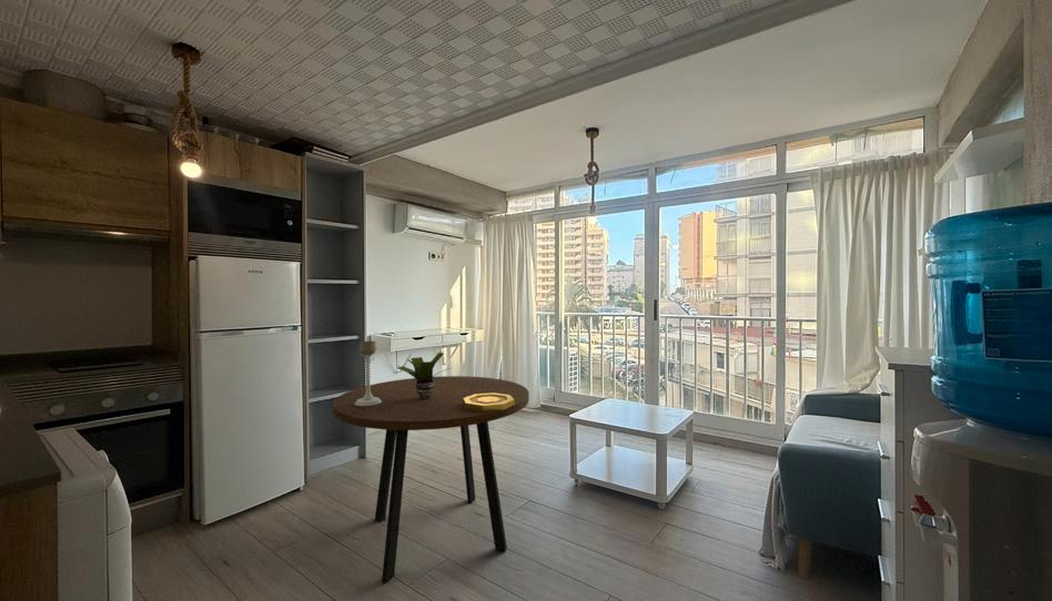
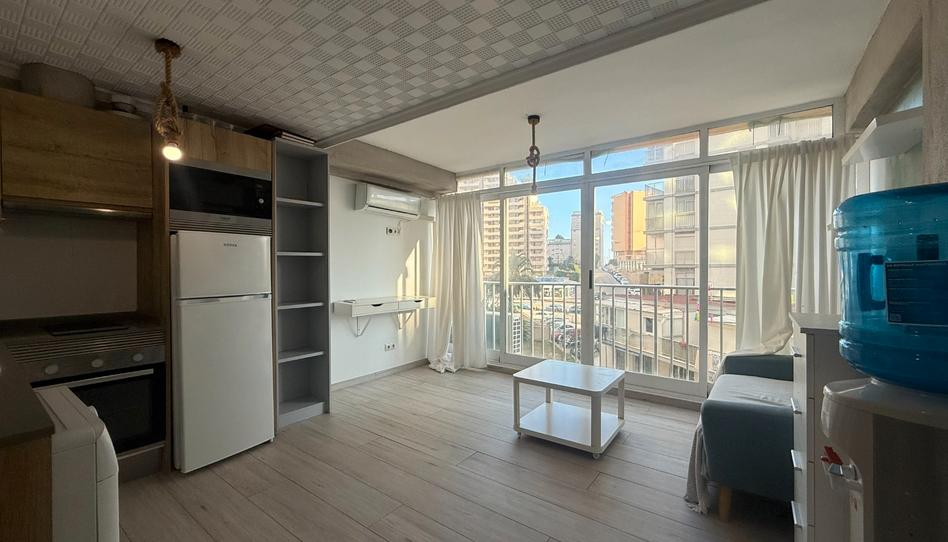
- dining table [332,375,530,584]
- bowl [463,393,515,411]
- potted plant [396,352,454,399]
- candle holder [354,340,382,406]
